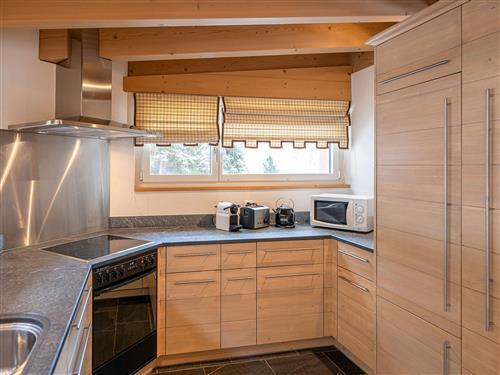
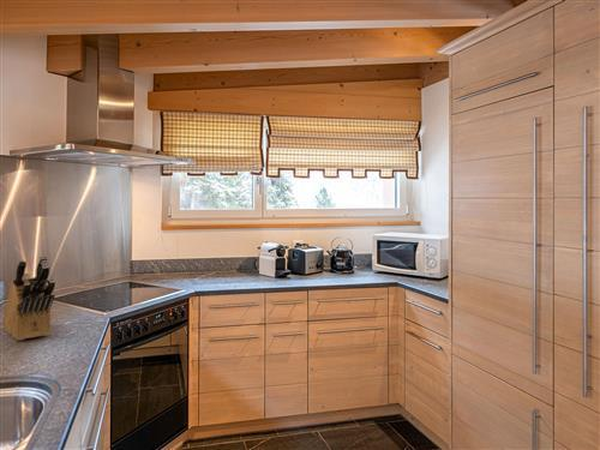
+ knife block [1,254,56,341]
